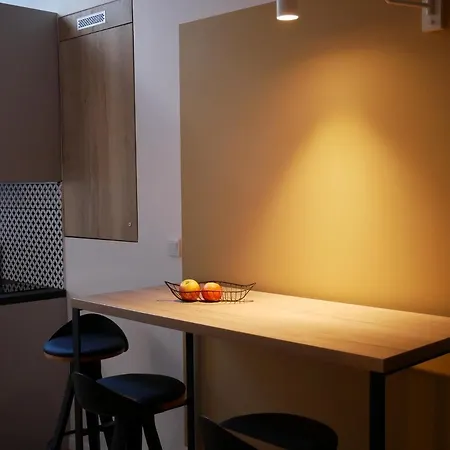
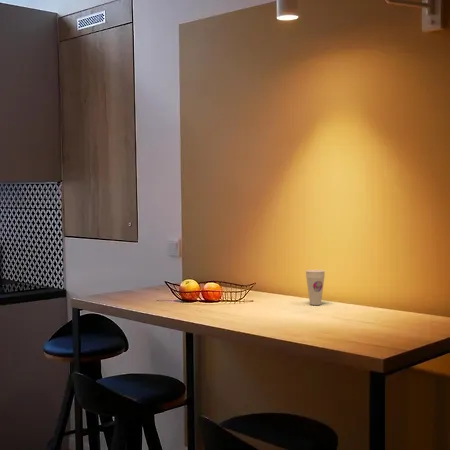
+ cup [305,269,326,306]
